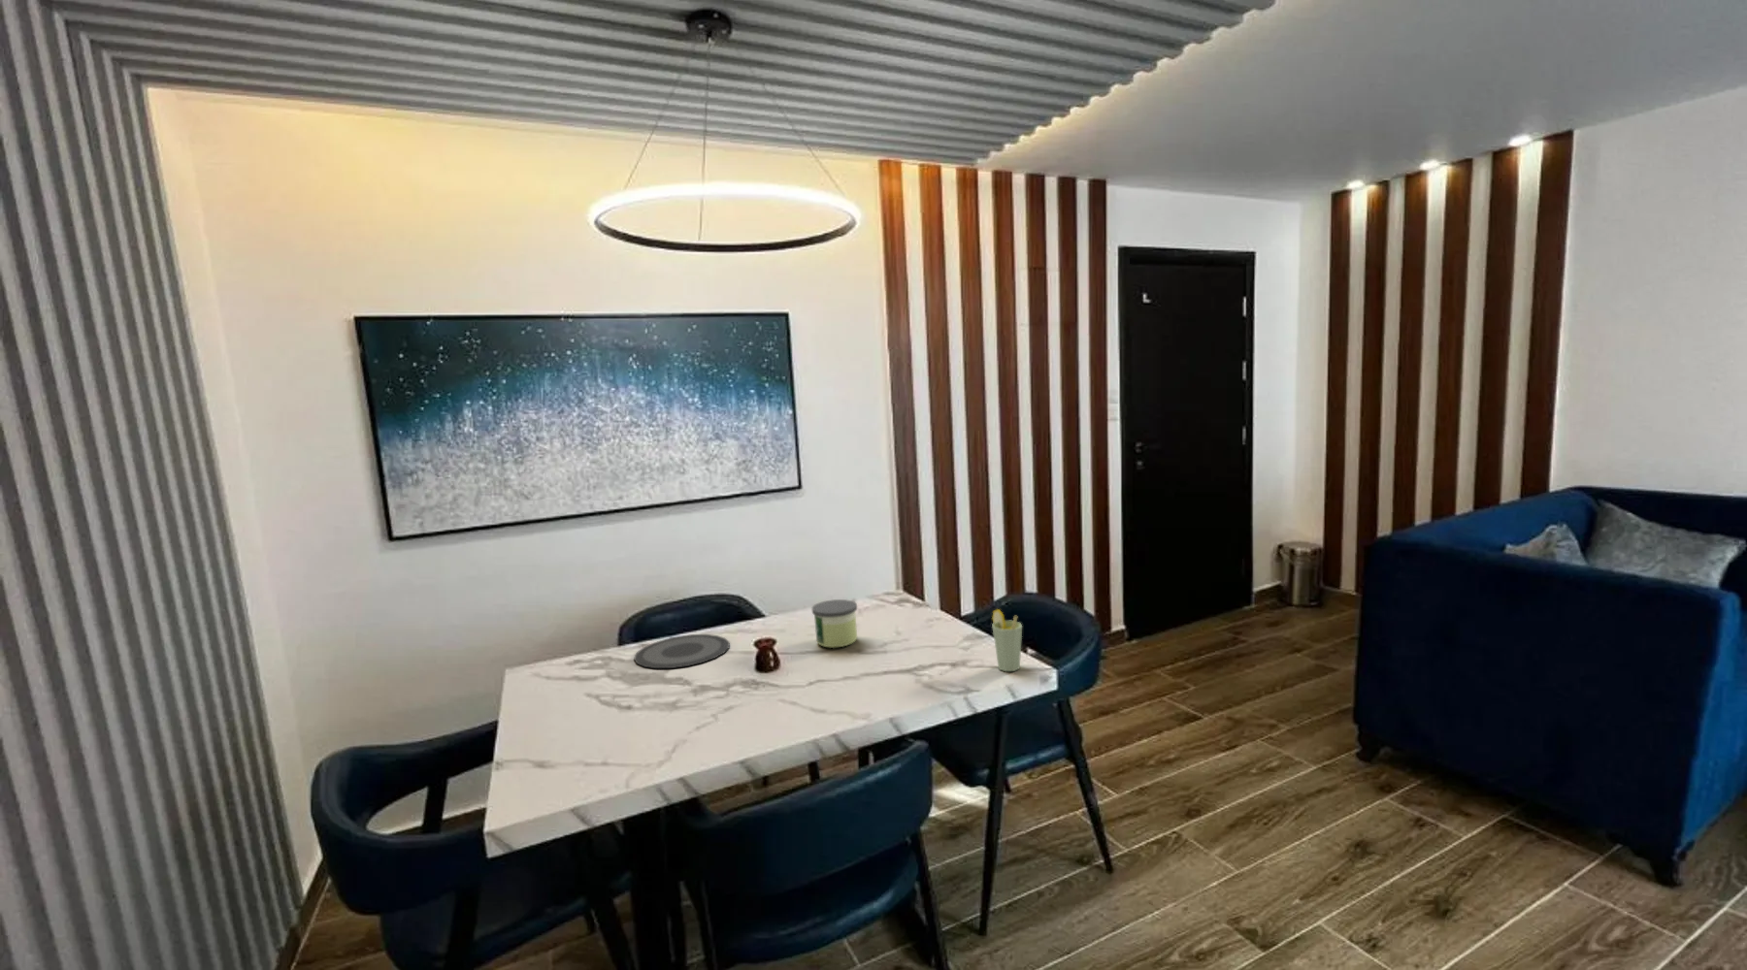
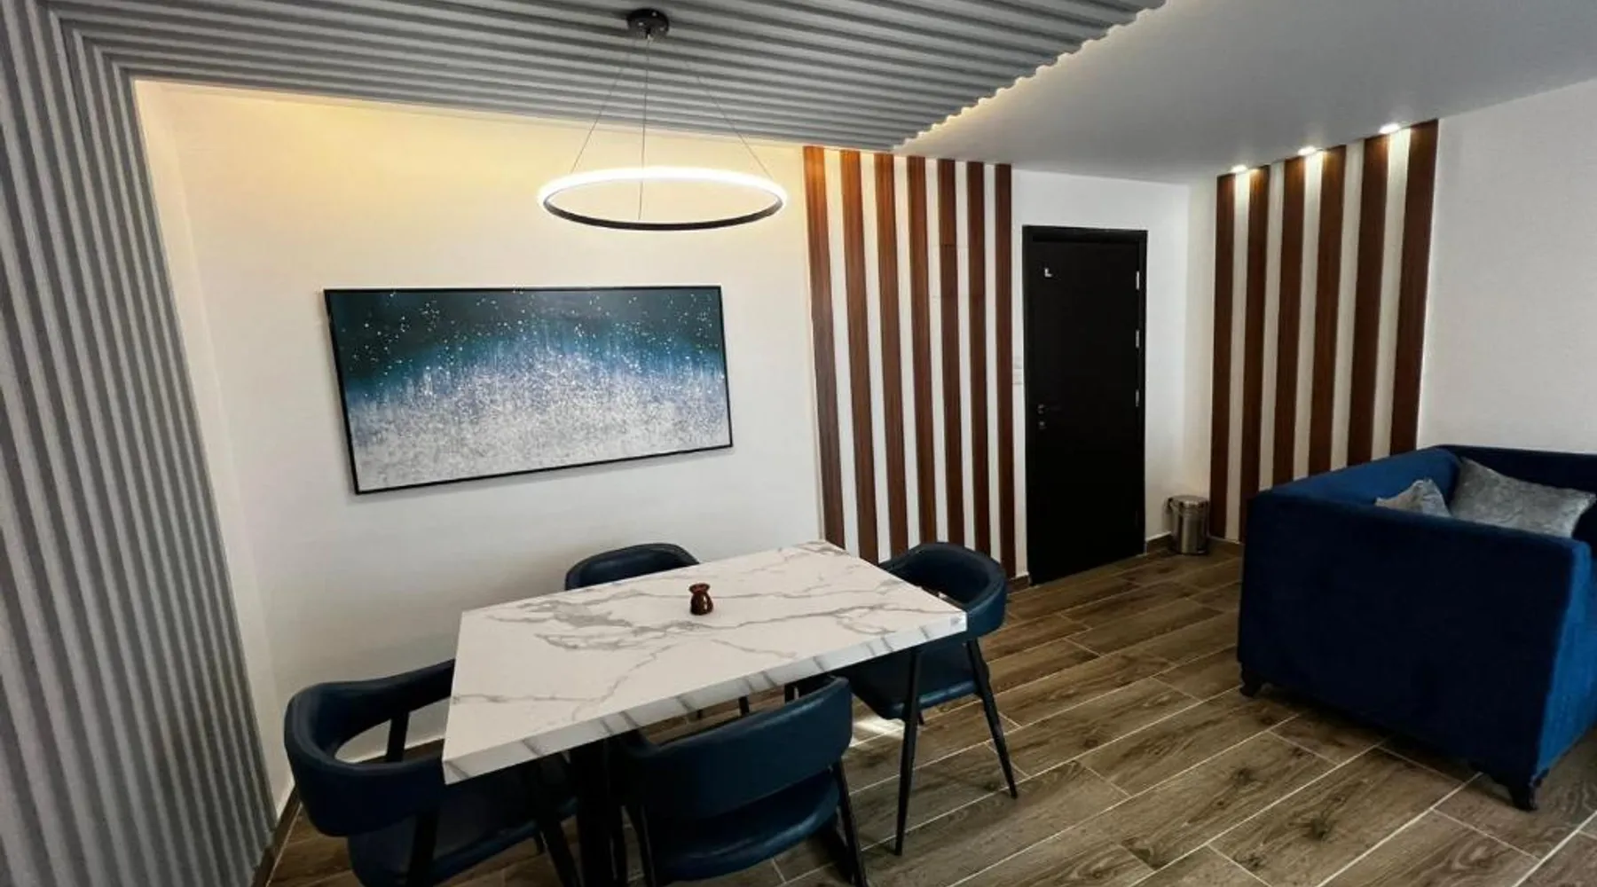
- plate [633,633,731,669]
- cup [991,608,1023,673]
- candle [810,598,858,649]
